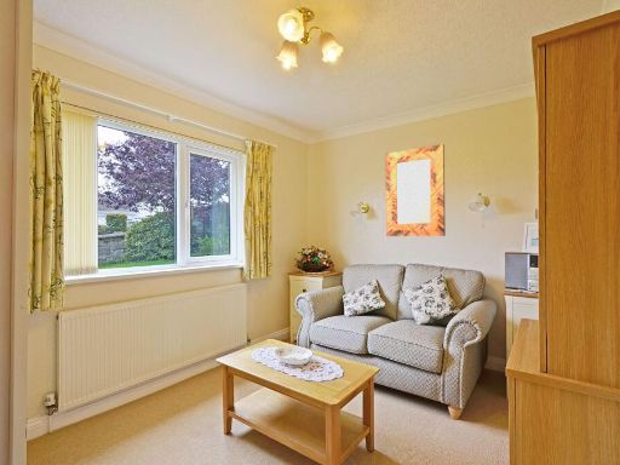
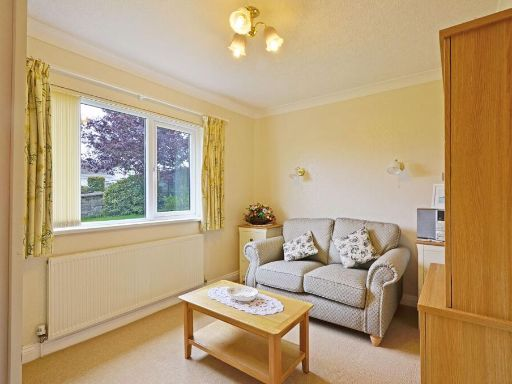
- home mirror [385,143,447,237]
